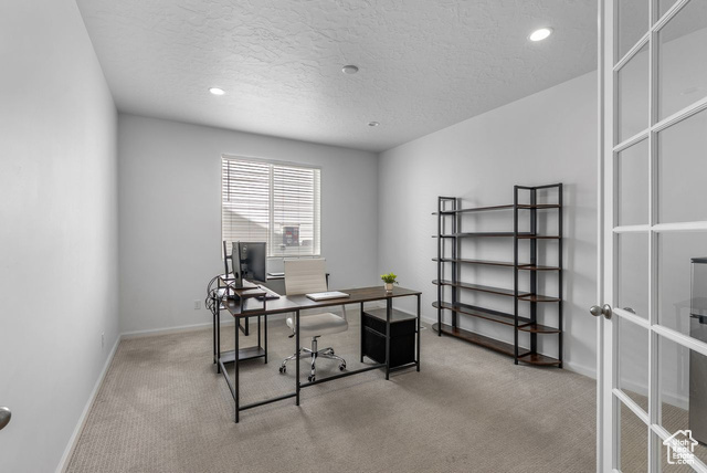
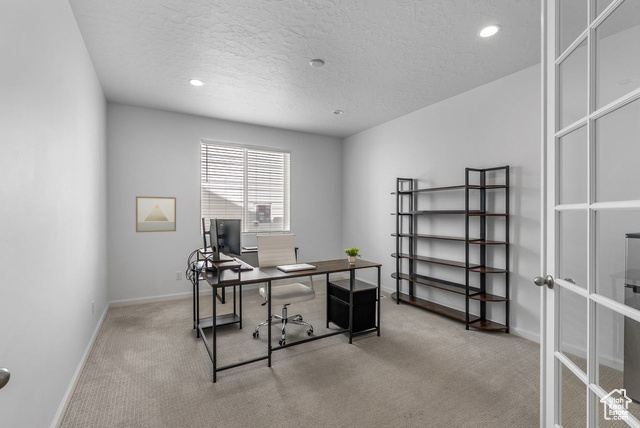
+ wall art [135,195,177,233]
